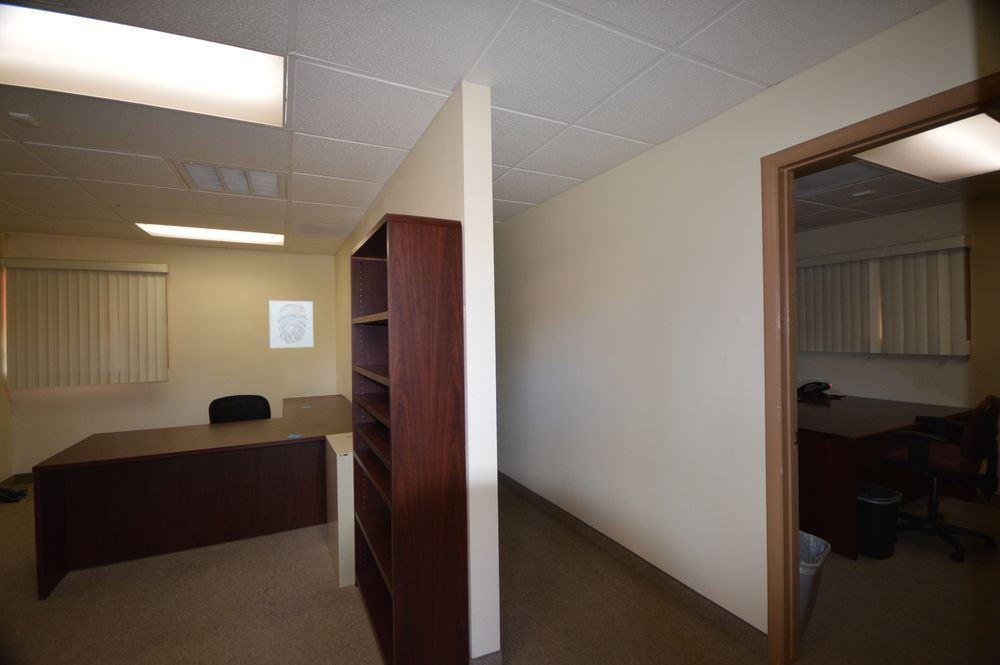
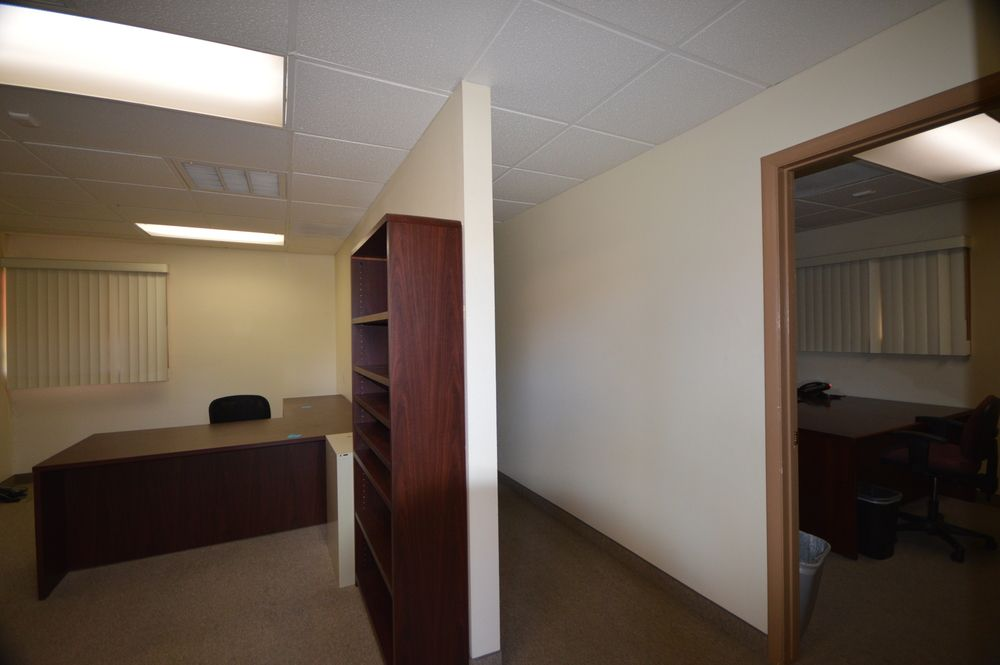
- wall art [268,300,315,349]
